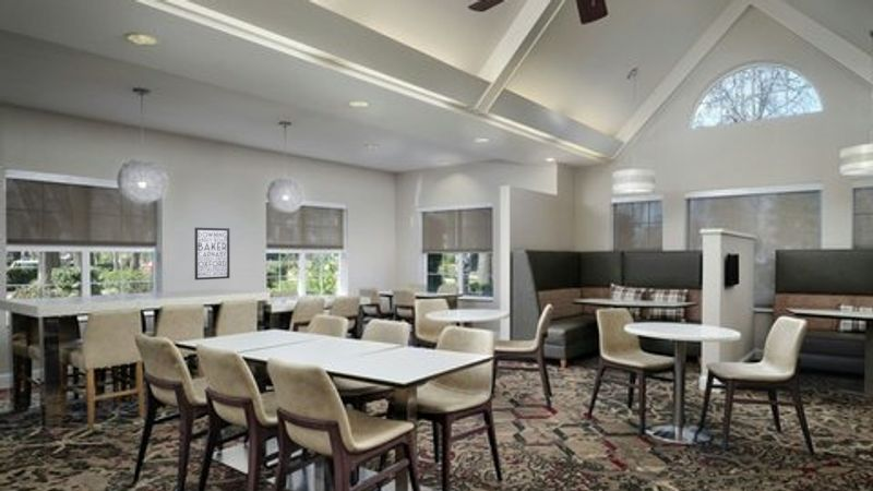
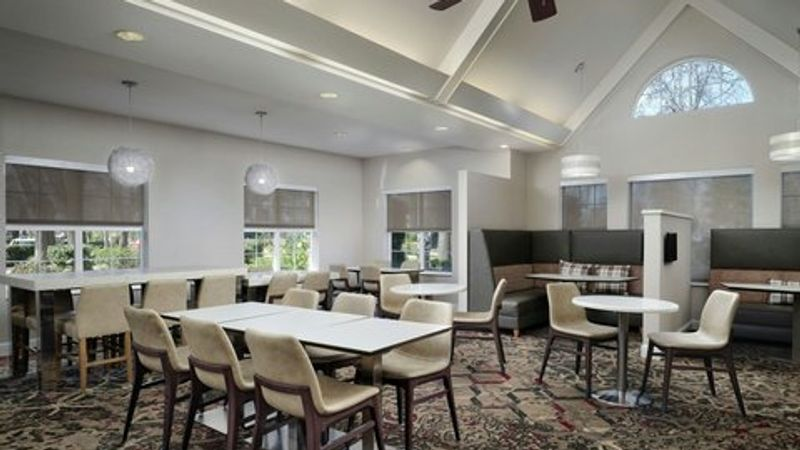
- wall art [194,227,230,282]
